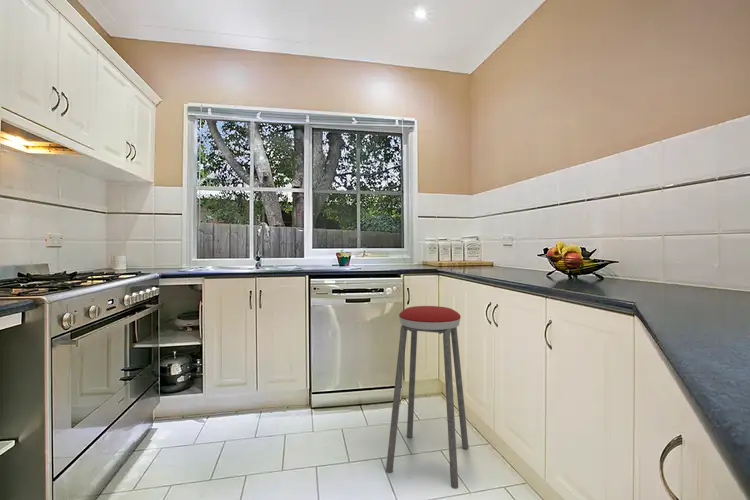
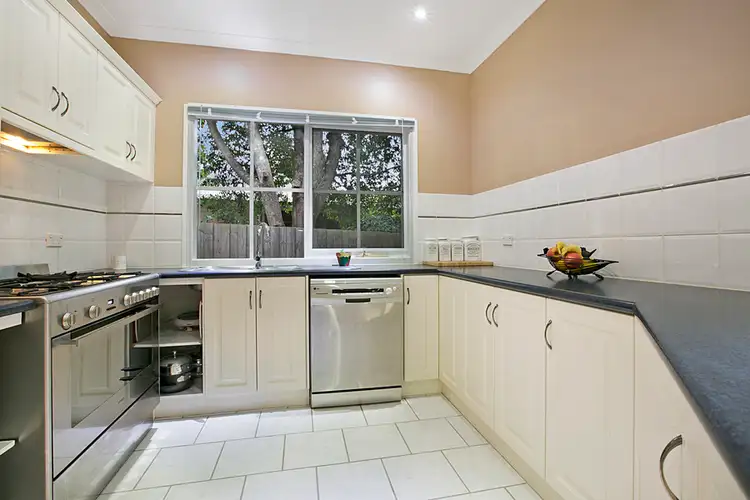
- music stool [385,305,469,490]
